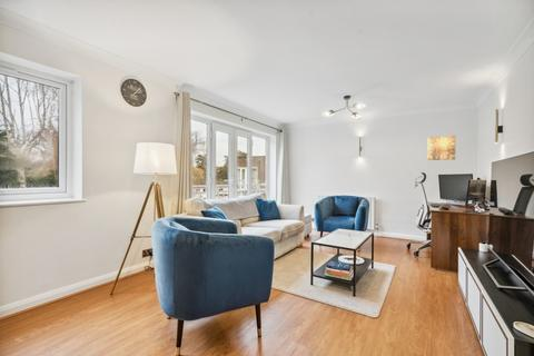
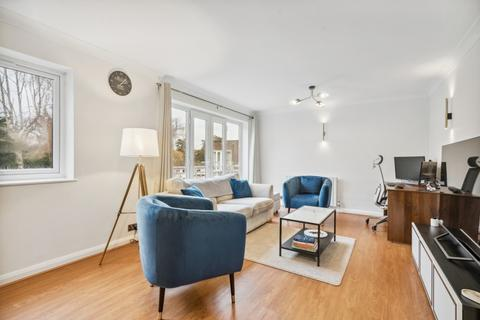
- wall art [426,135,457,161]
